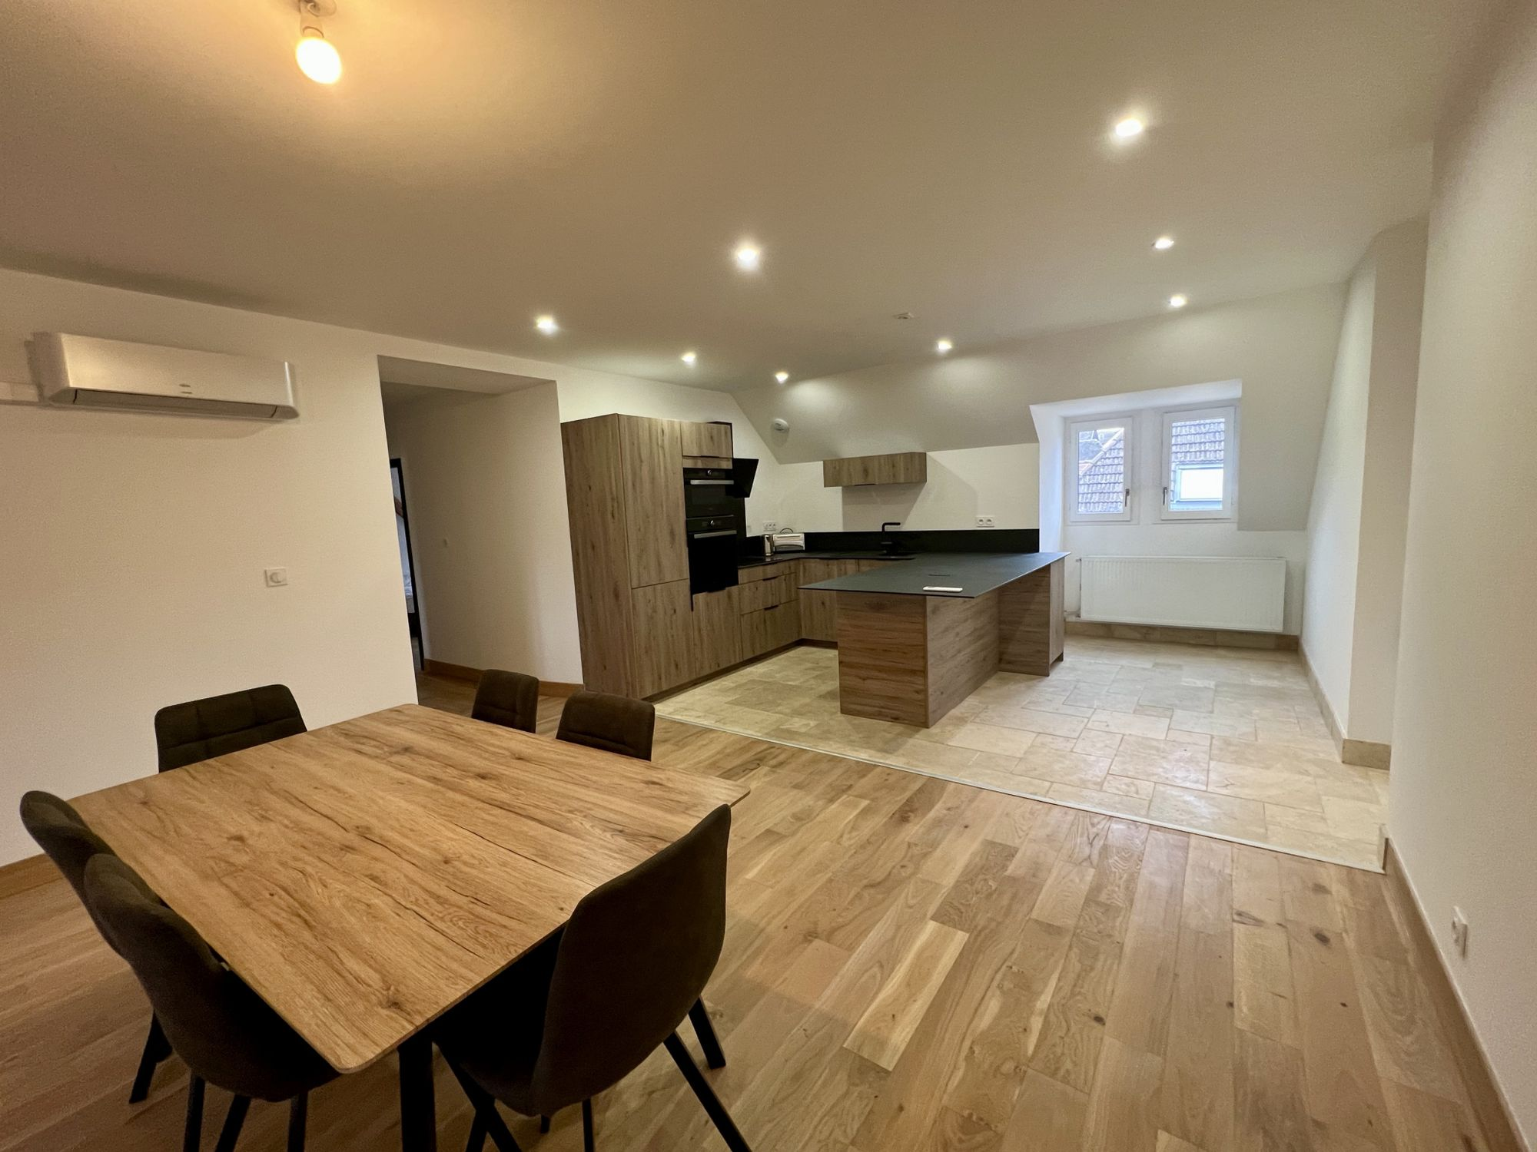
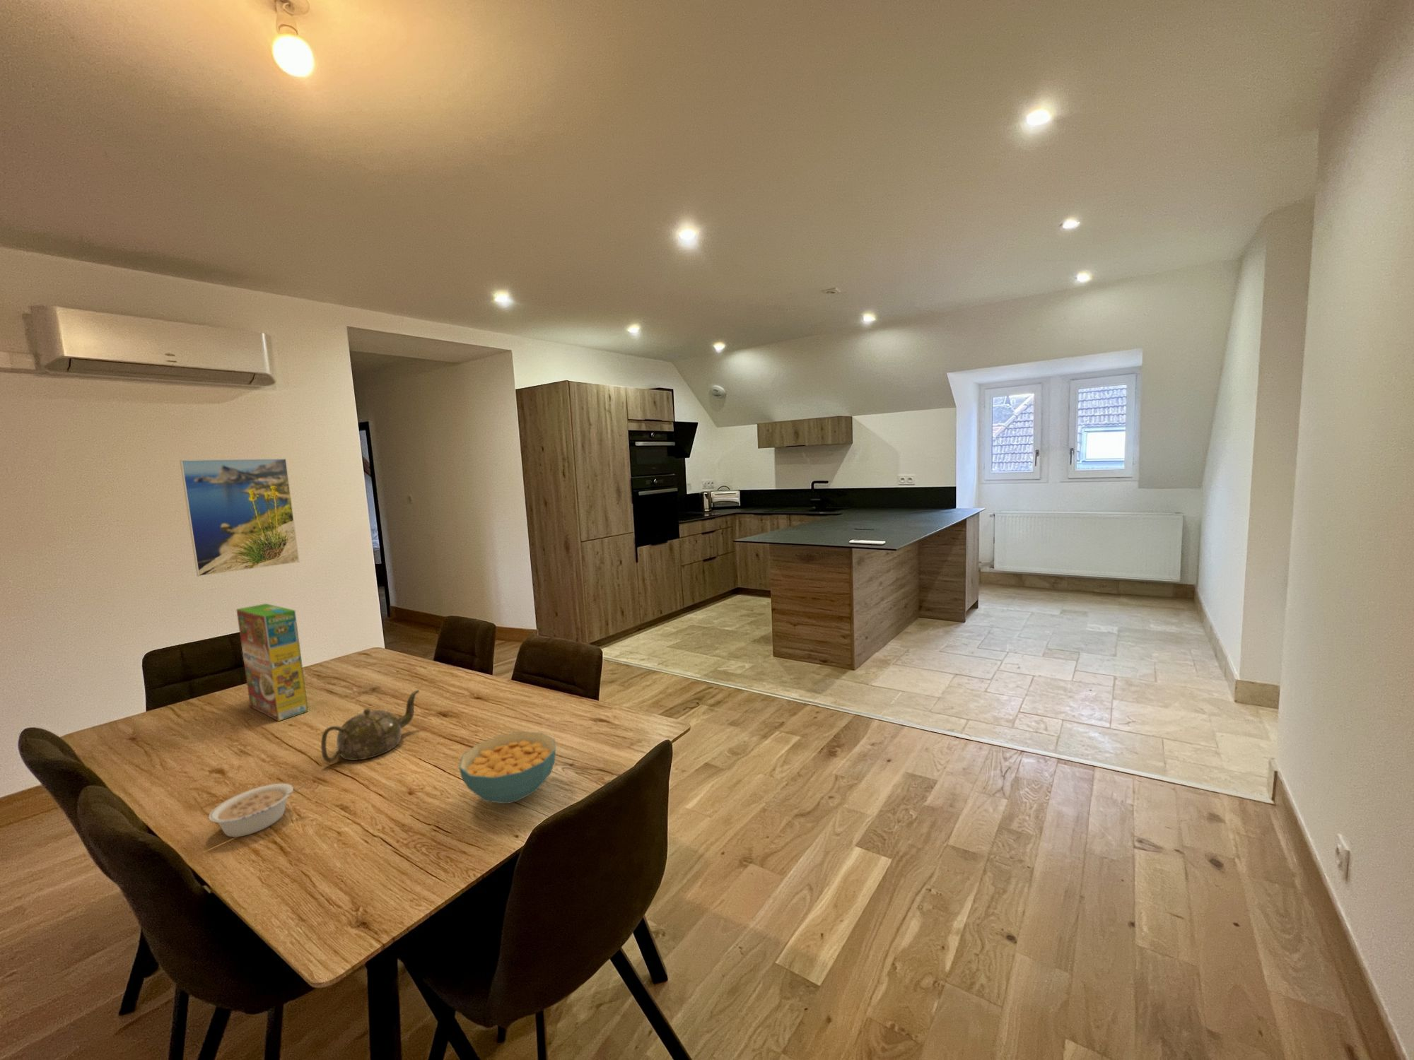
+ cereal bowl [458,730,557,804]
+ teapot [321,689,420,763]
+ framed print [179,458,300,578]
+ cereal box [235,602,308,723]
+ legume [208,783,307,838]
